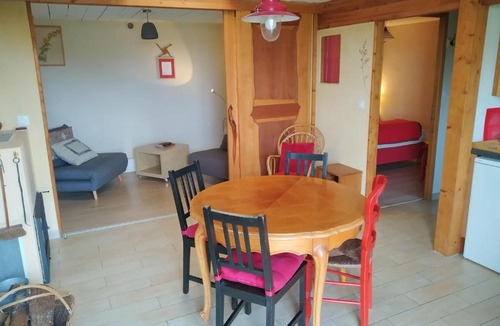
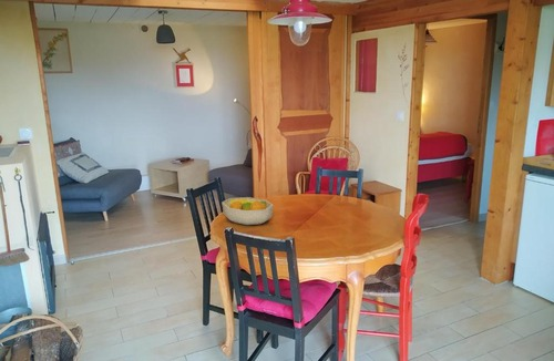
+ fruit bowl [220,196,275,226]
